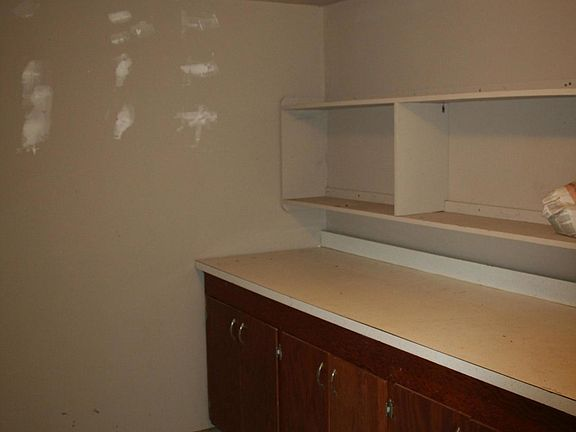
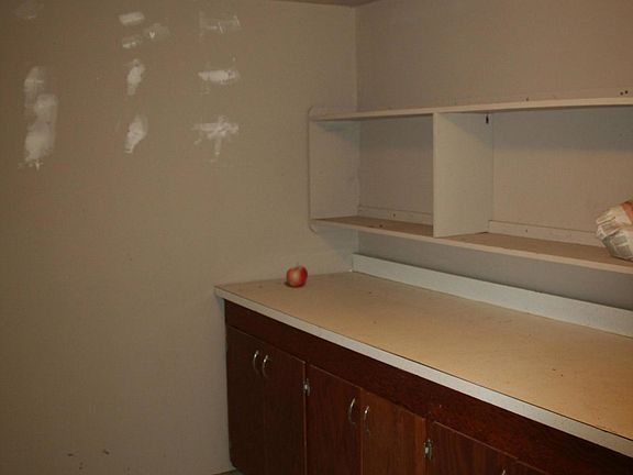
+ apple [285,262,309,288]
